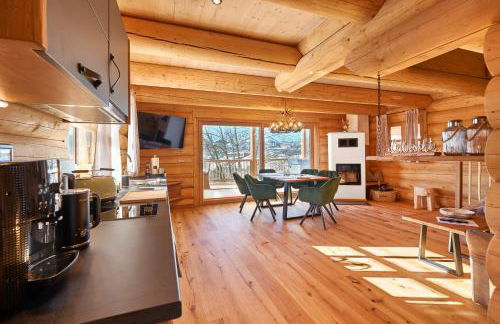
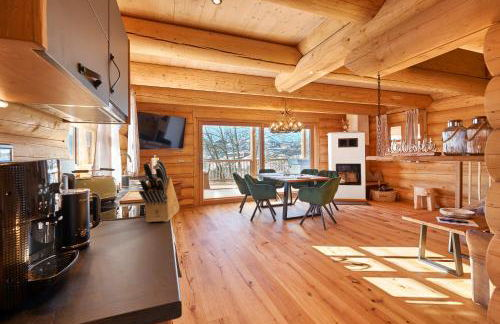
+ knife block [138,159,180,223]
